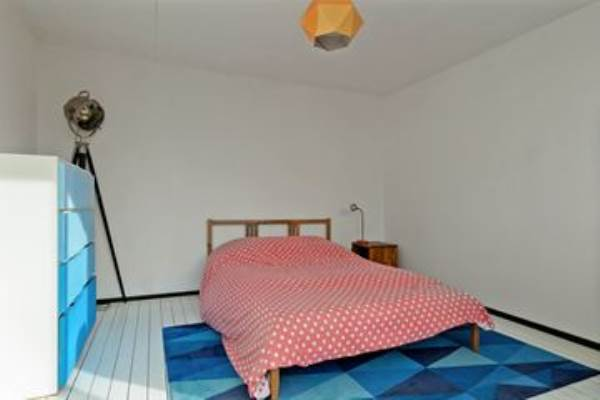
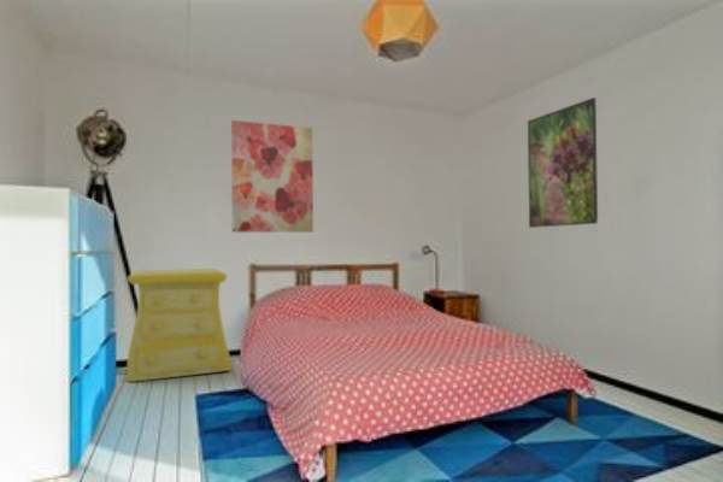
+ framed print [527,96,599,229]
+ wall art [230,119,315,234]
+ dresser [125,268,233,383]
